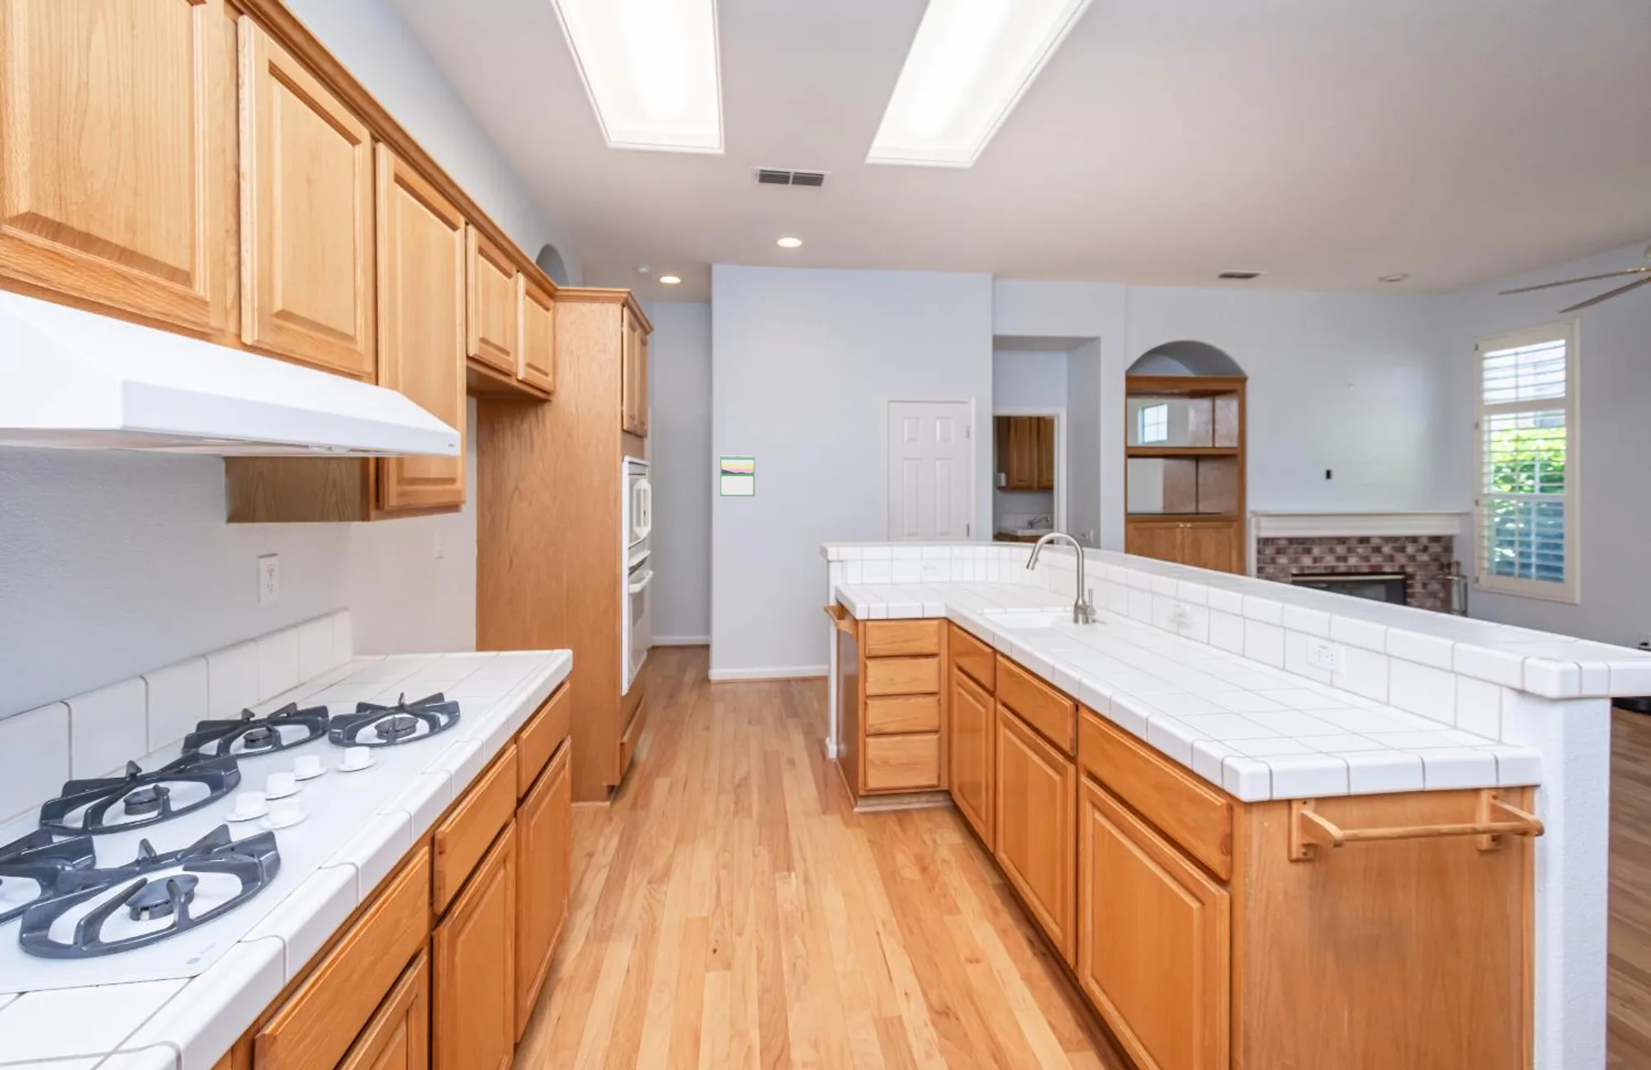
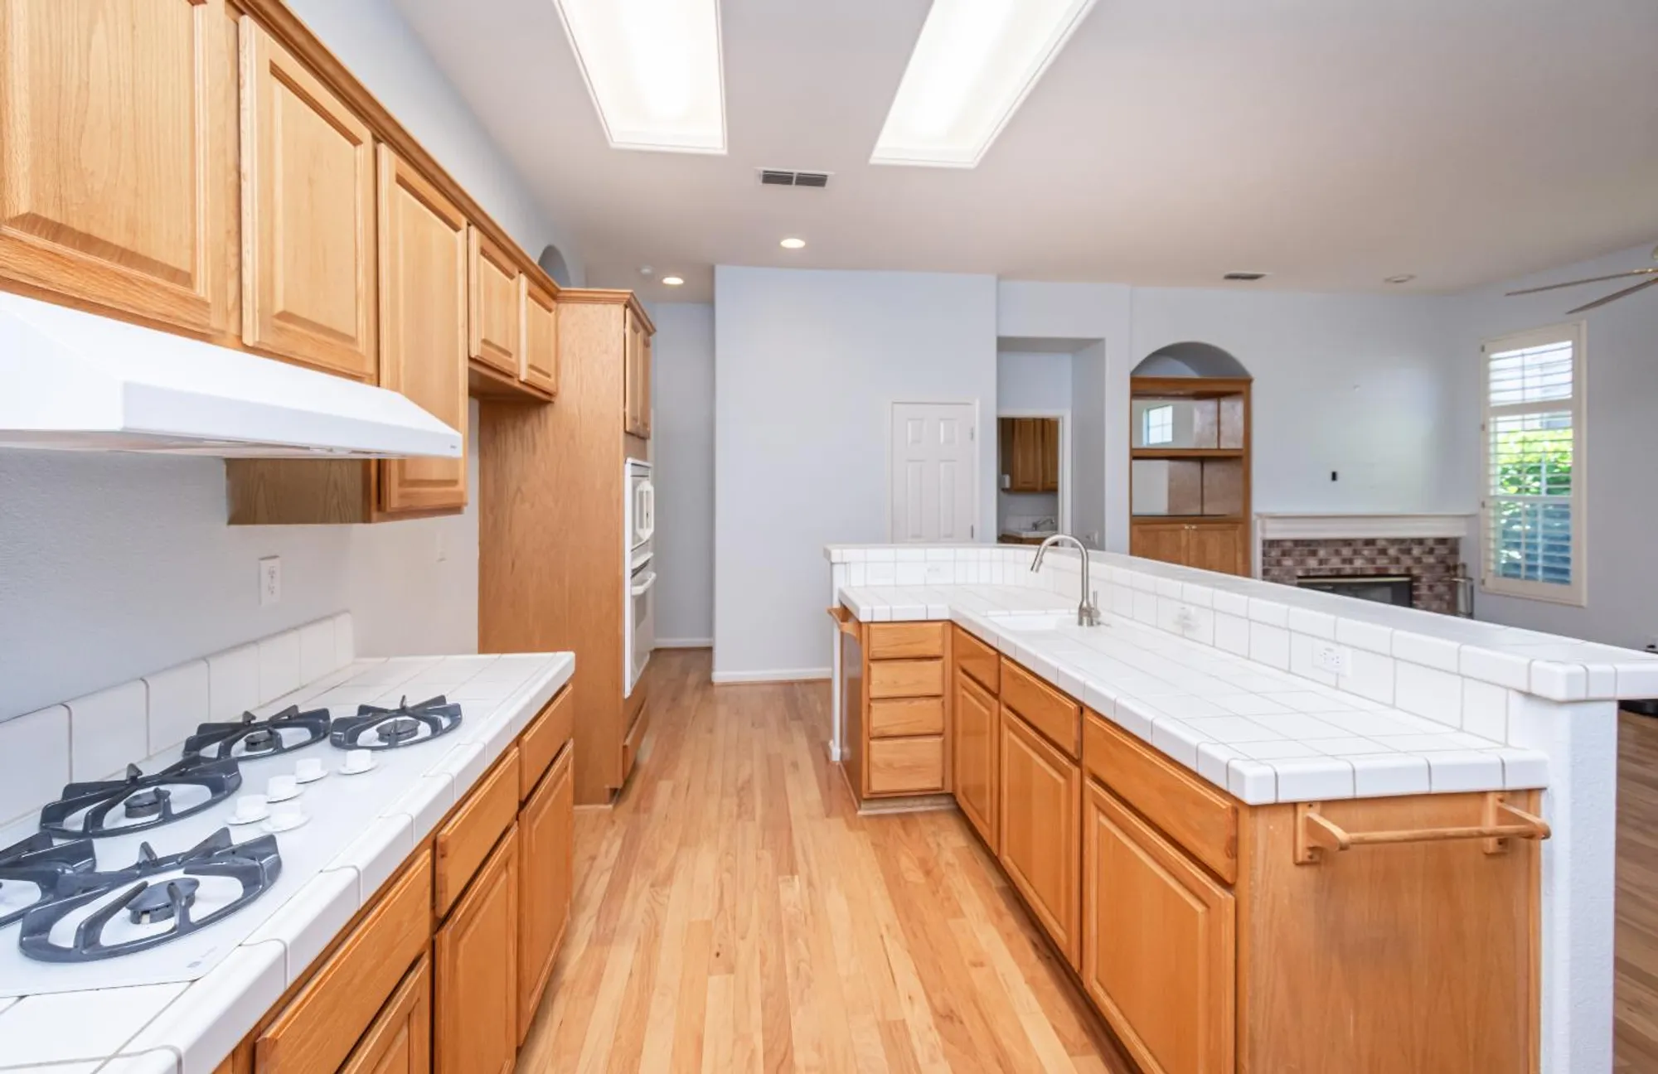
- calendar [720,454,756,497]
